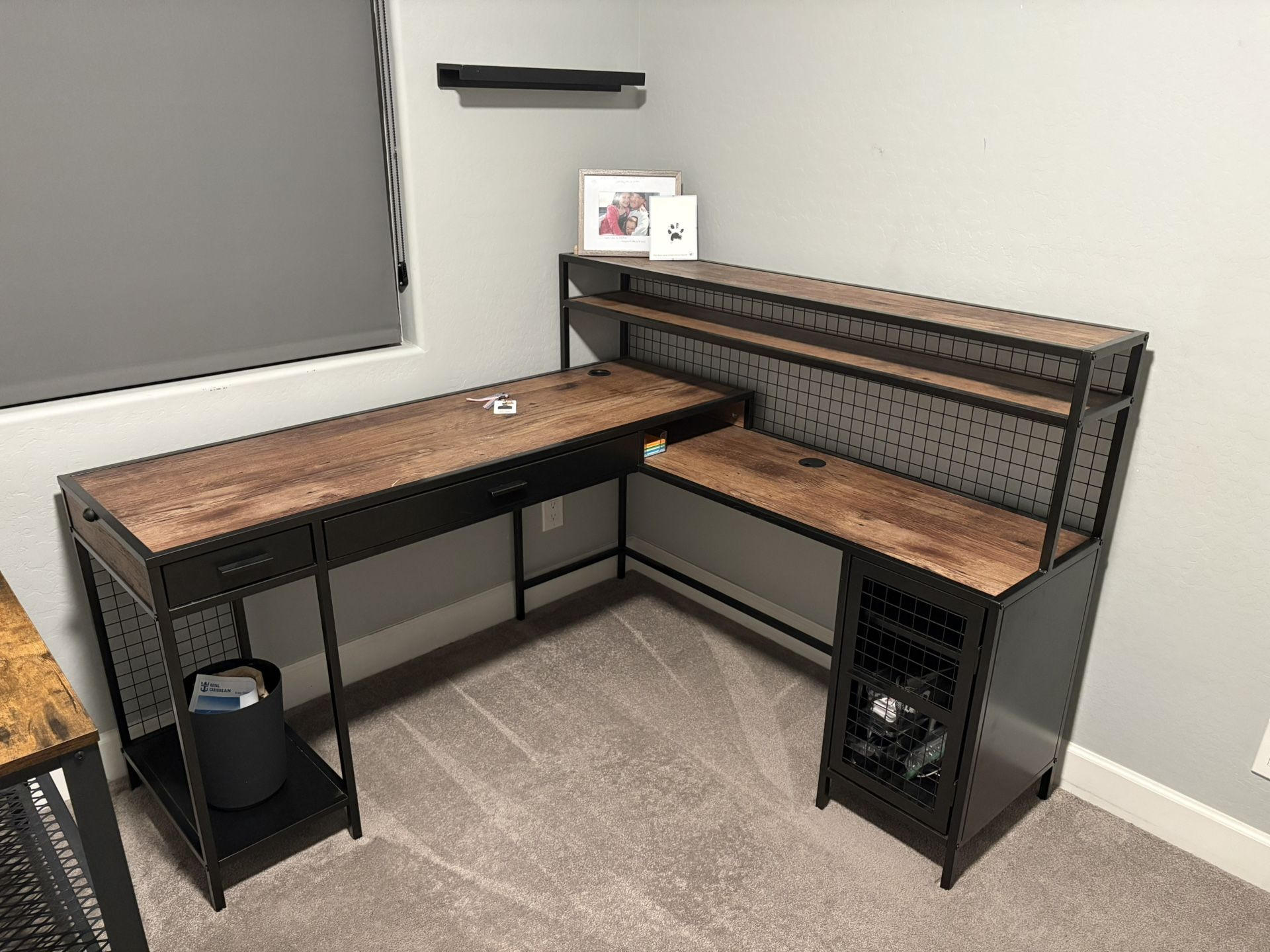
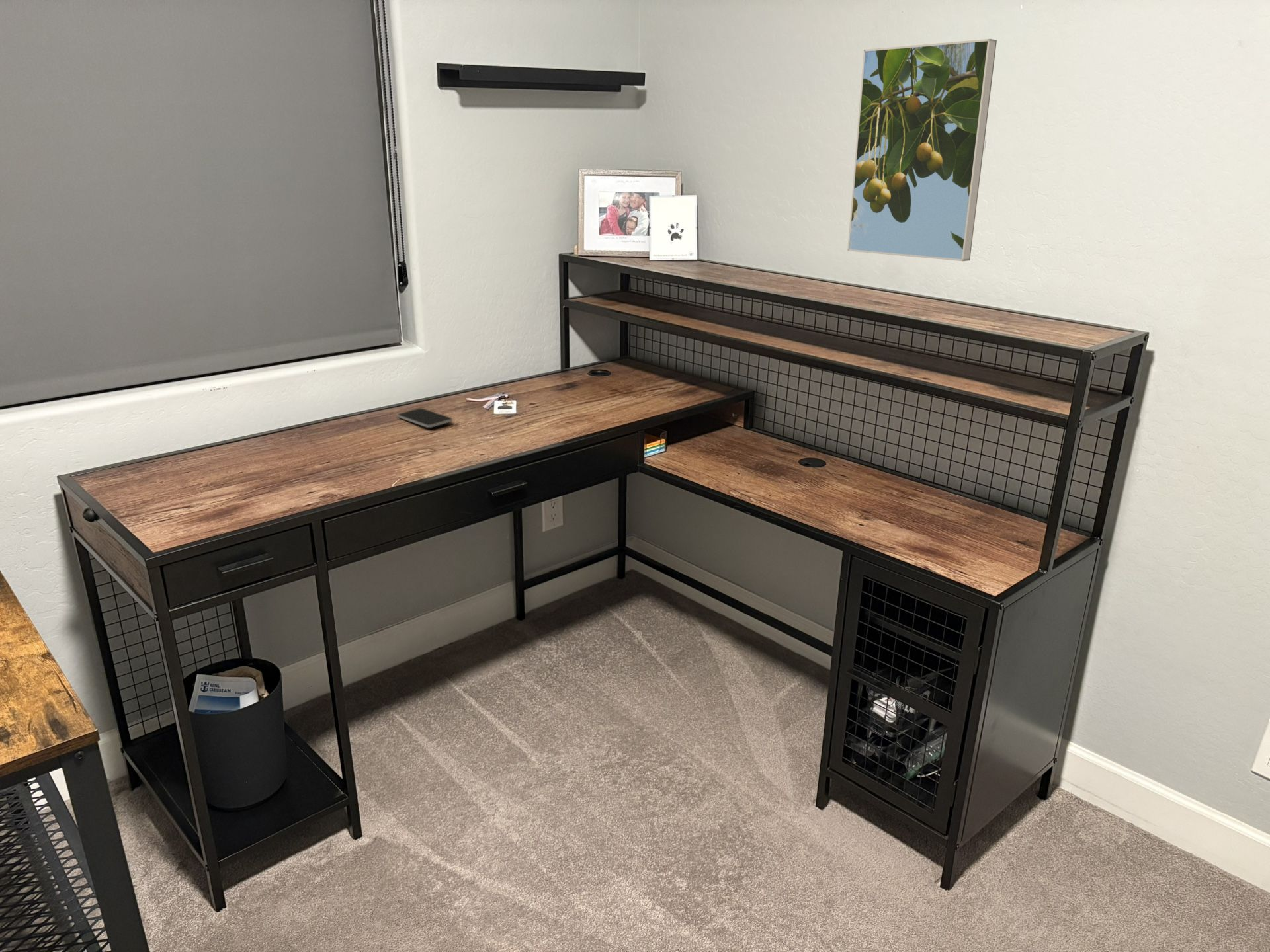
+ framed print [847,38,997,262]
+ smartphone [397,408,453,428]
